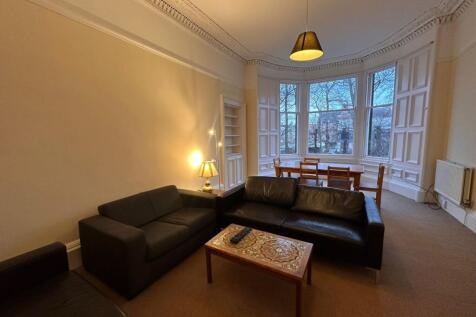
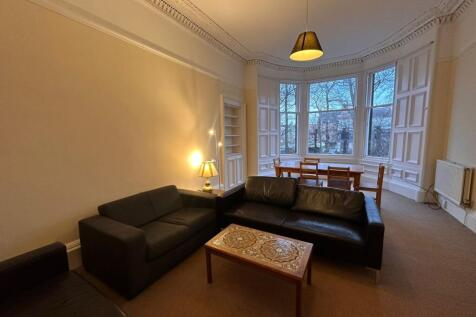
- remote control [229,226,253,244]
